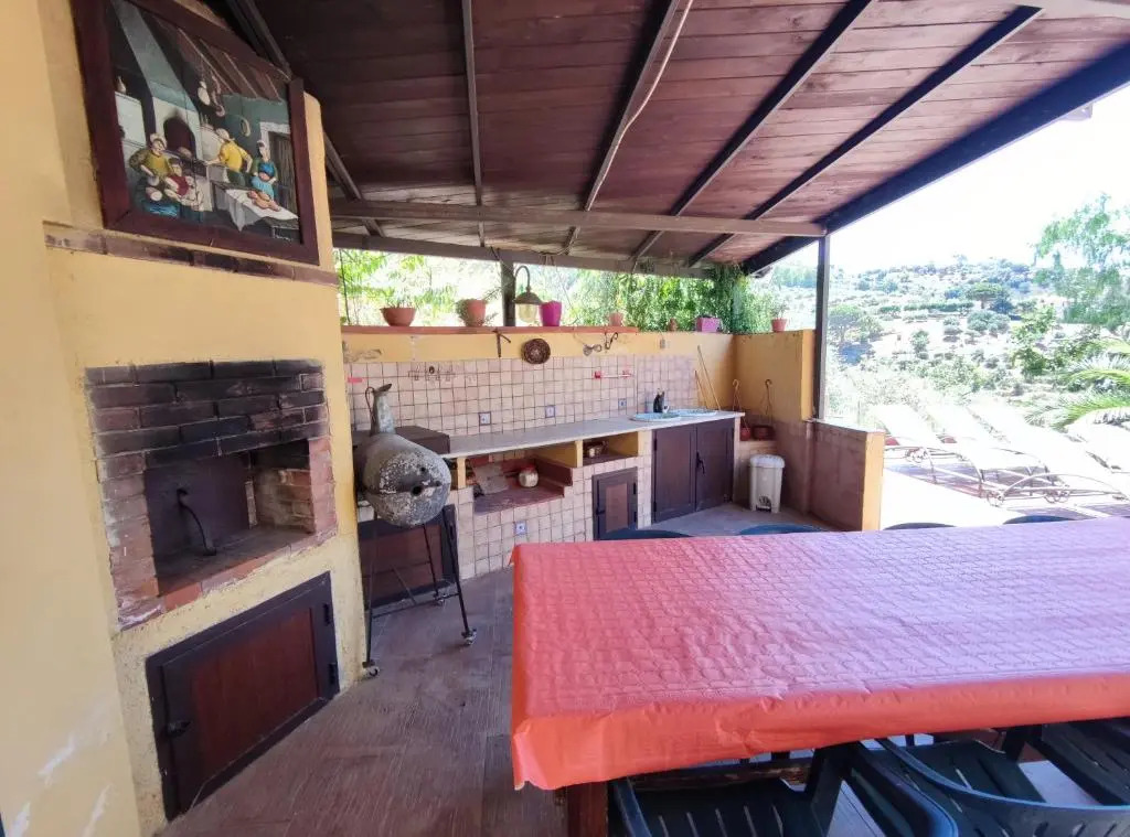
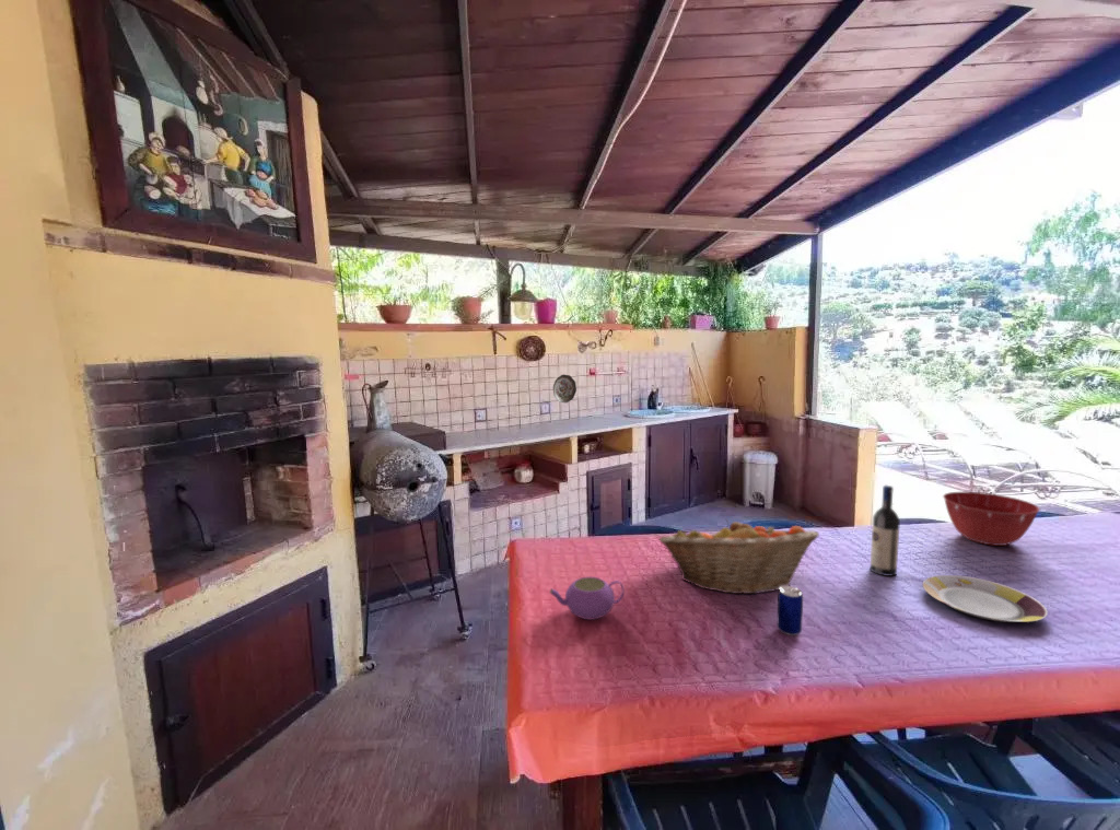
+ wine bottle [870,483,901,577]
+ teapot [549,575,626,621]
+ decorative plate [552,374,578,404]
+ fruit basket [658,518,820,595]
+ plate [922,574,1049,623]
+ beer can [775,585,804,636]
+ mixing bowl [942,491,1041,547]
